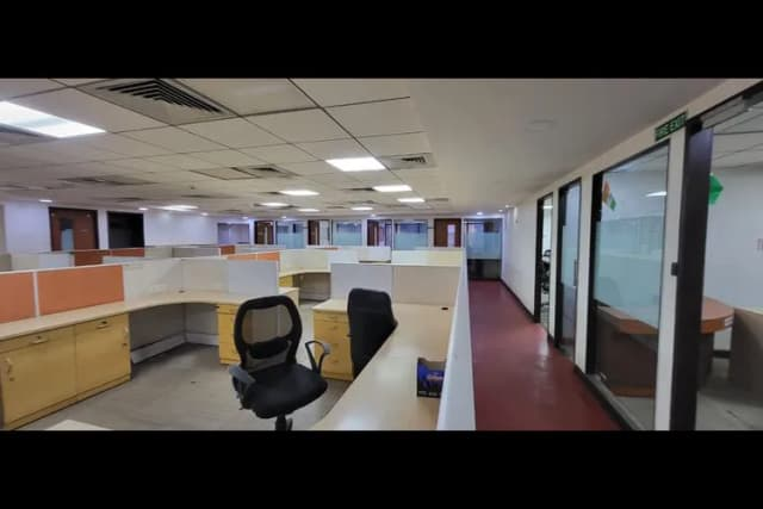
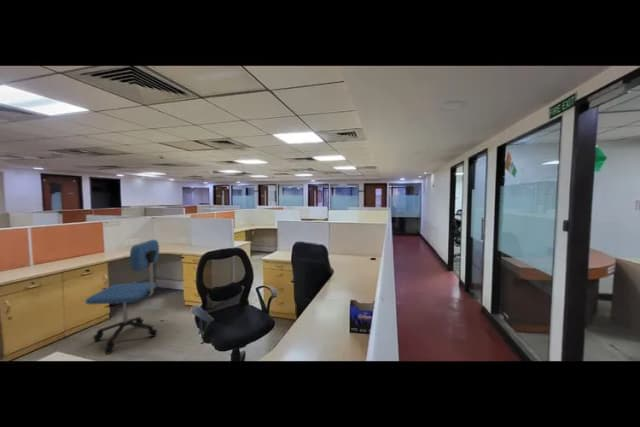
+ office chair [85,239,160,355]
